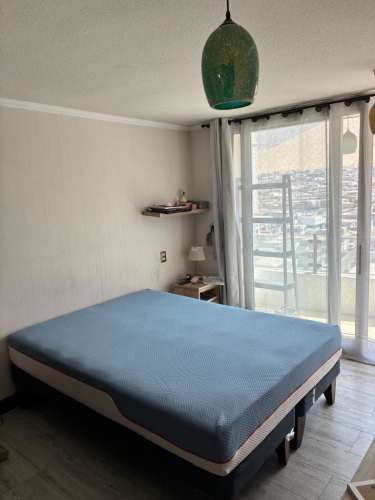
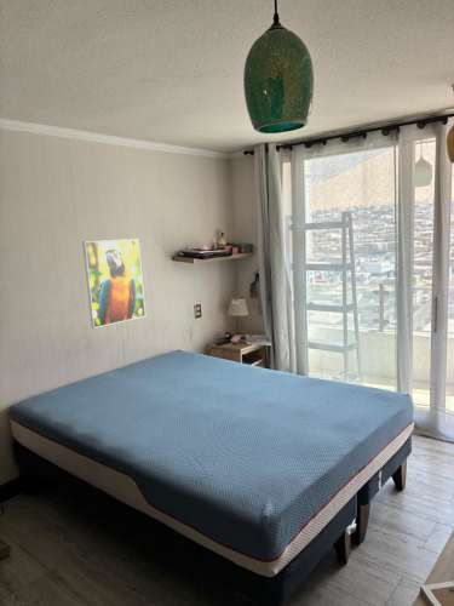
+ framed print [81,238,146,330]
